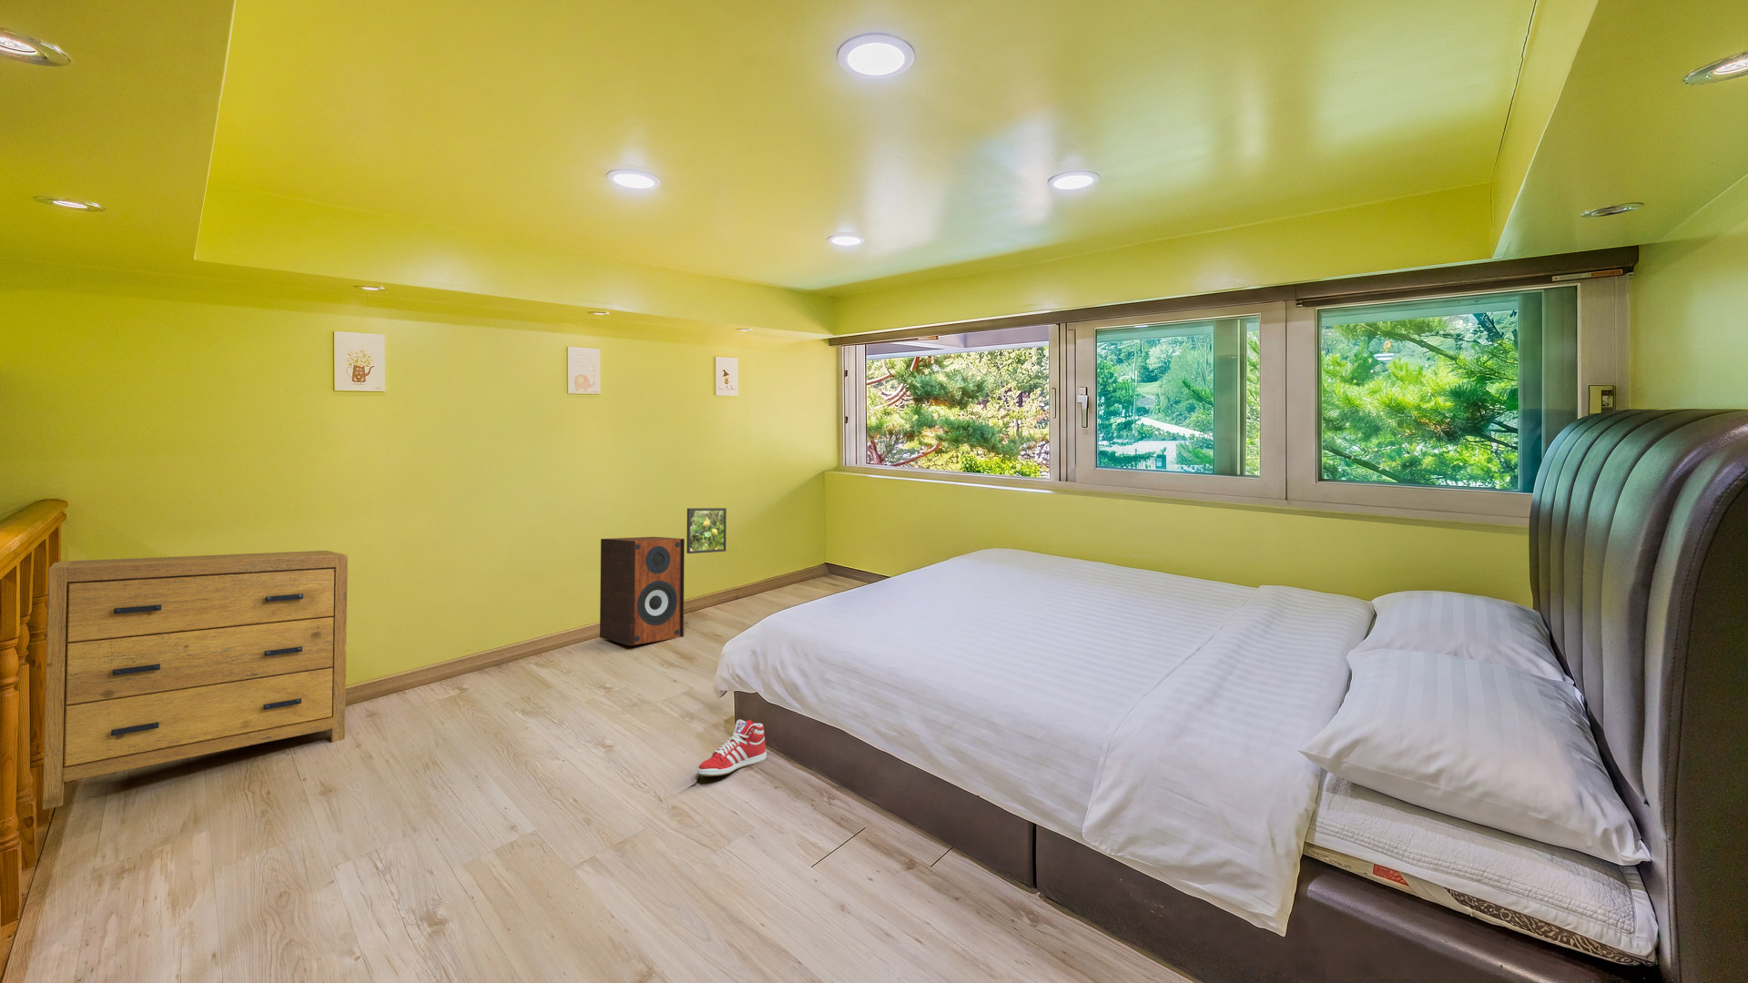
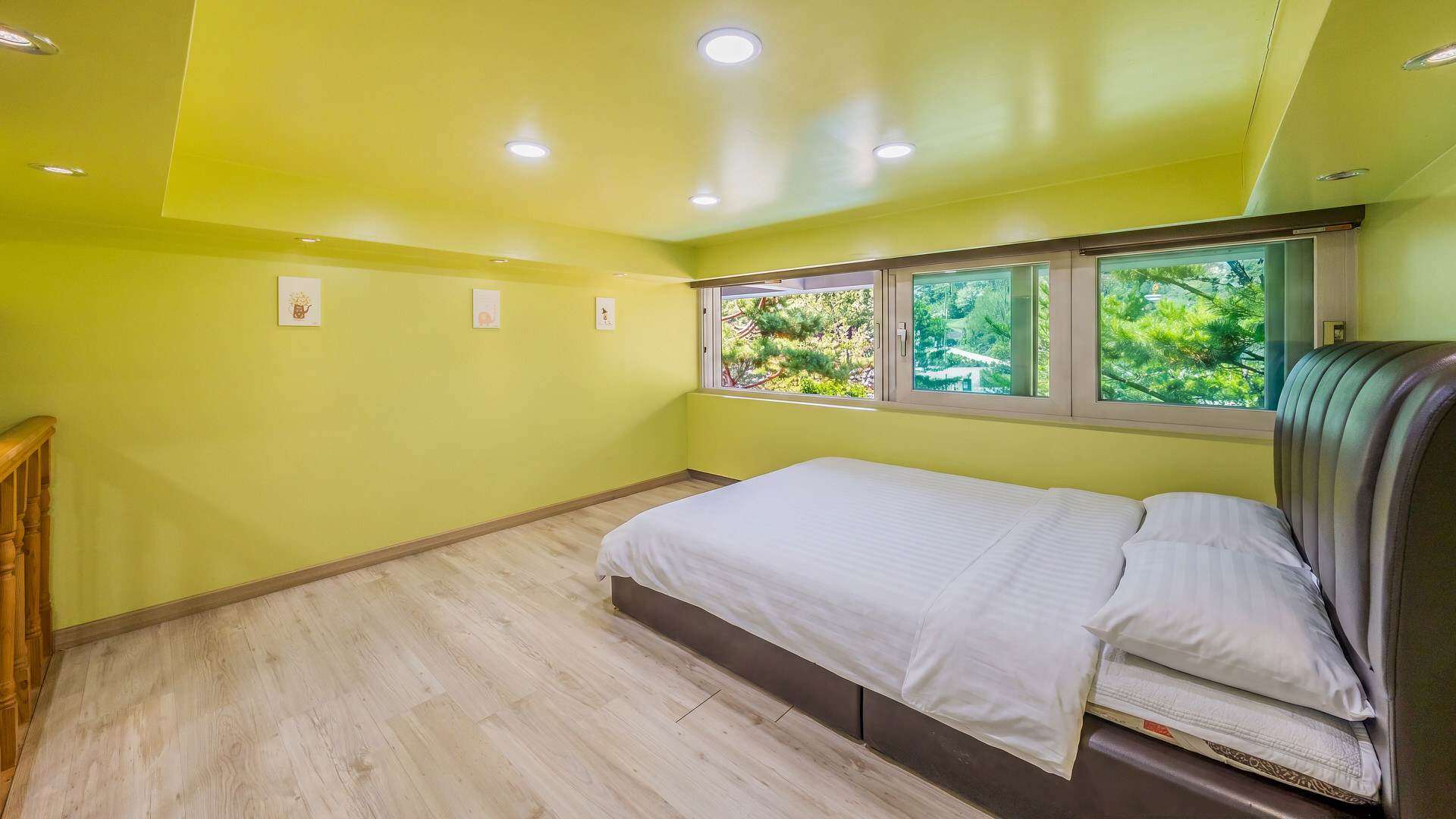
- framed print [686,507,728,555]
- sneaker [696,719,767,778]
- speaker [599,537,686,646]
- dresser [42,550,348,811]
